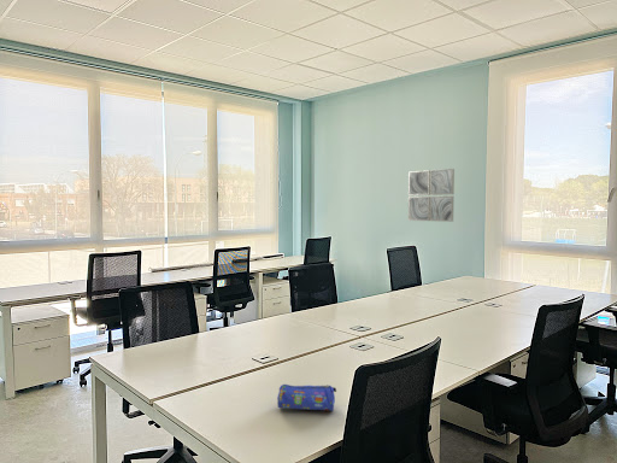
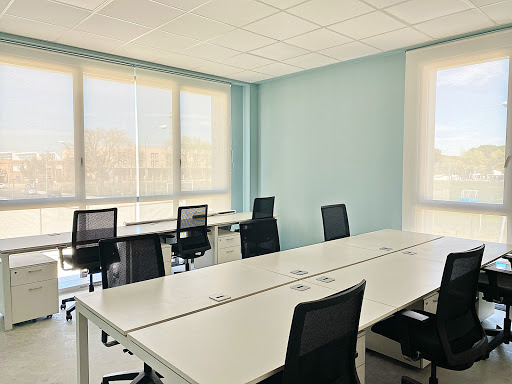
- wall art [407,168,456,223]
- pencil case [276,383,337,412]
